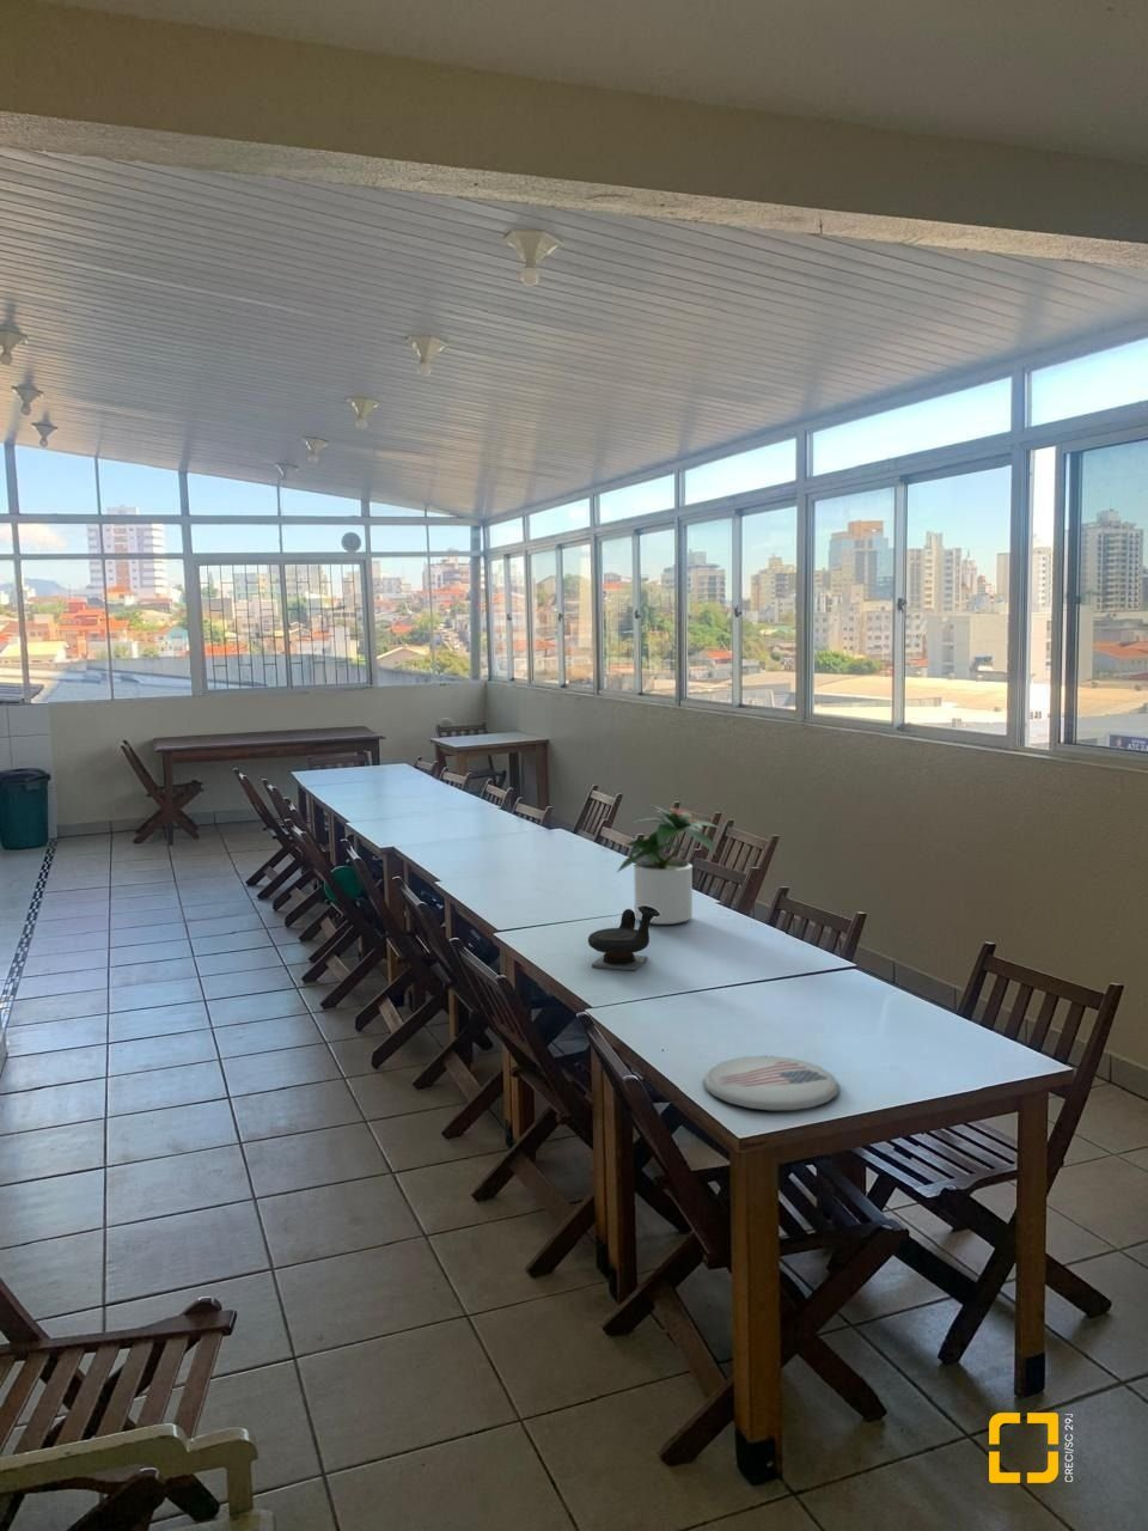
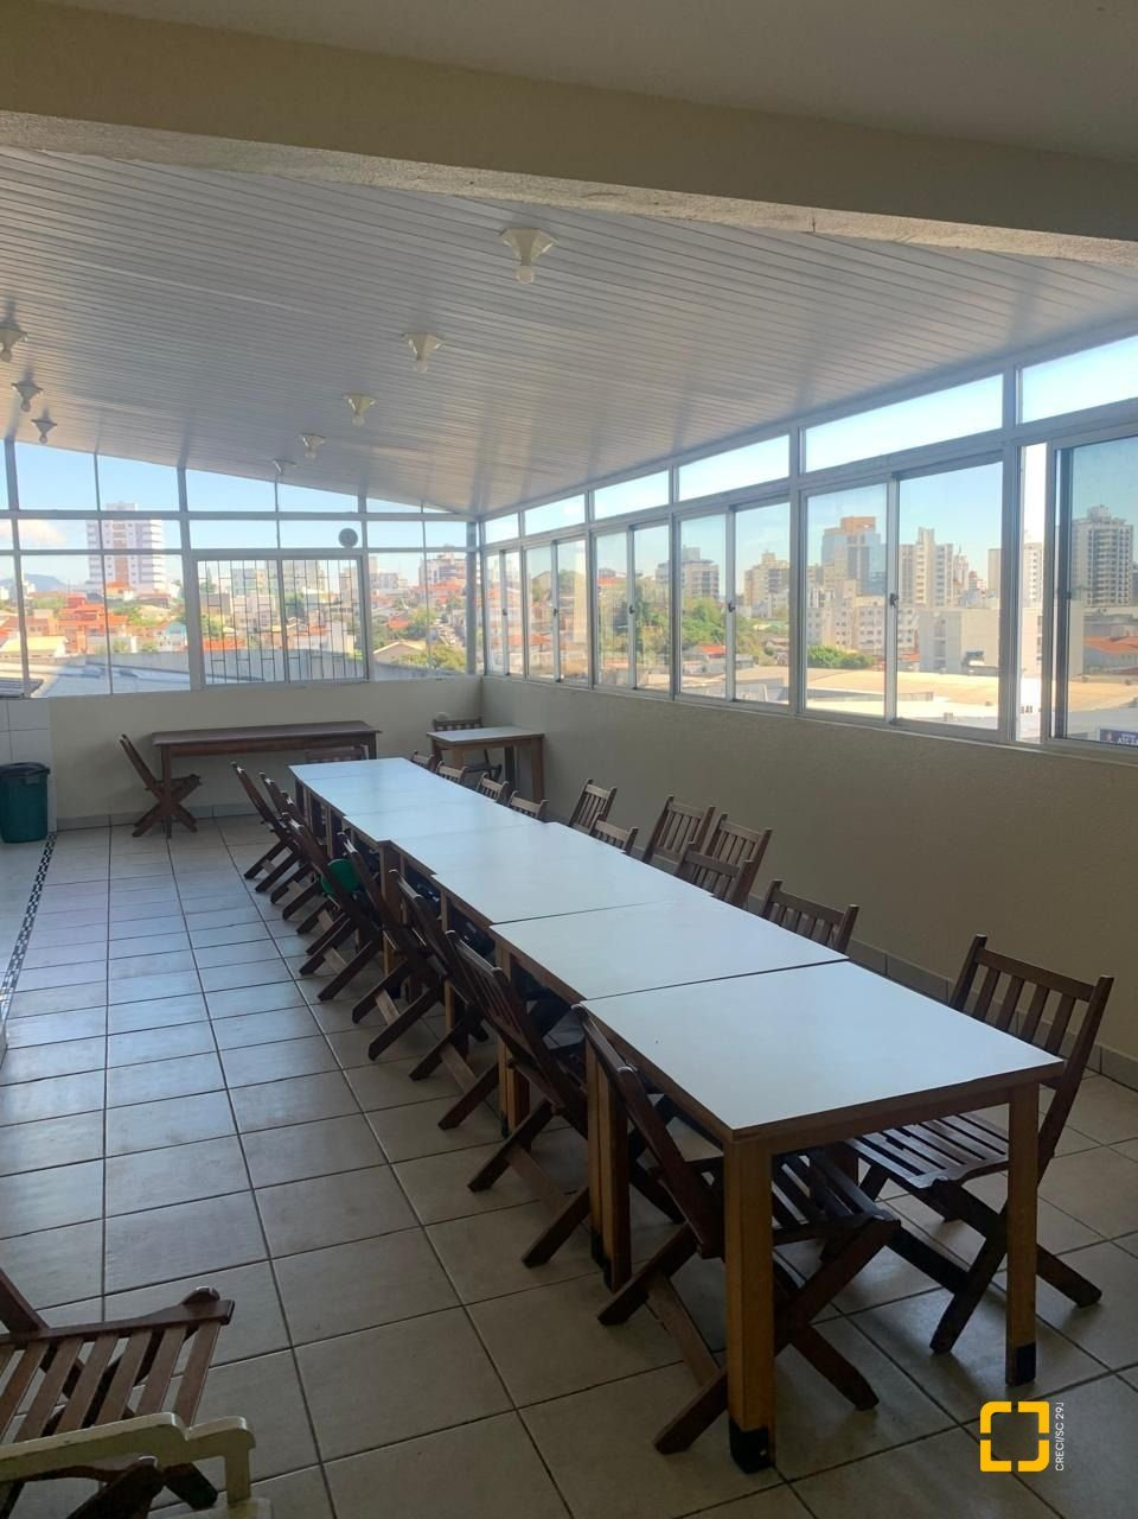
- plate [702,1055,840,1113]
- potted plant [615,804,720,926]
- teapot [587,905,660,972]
